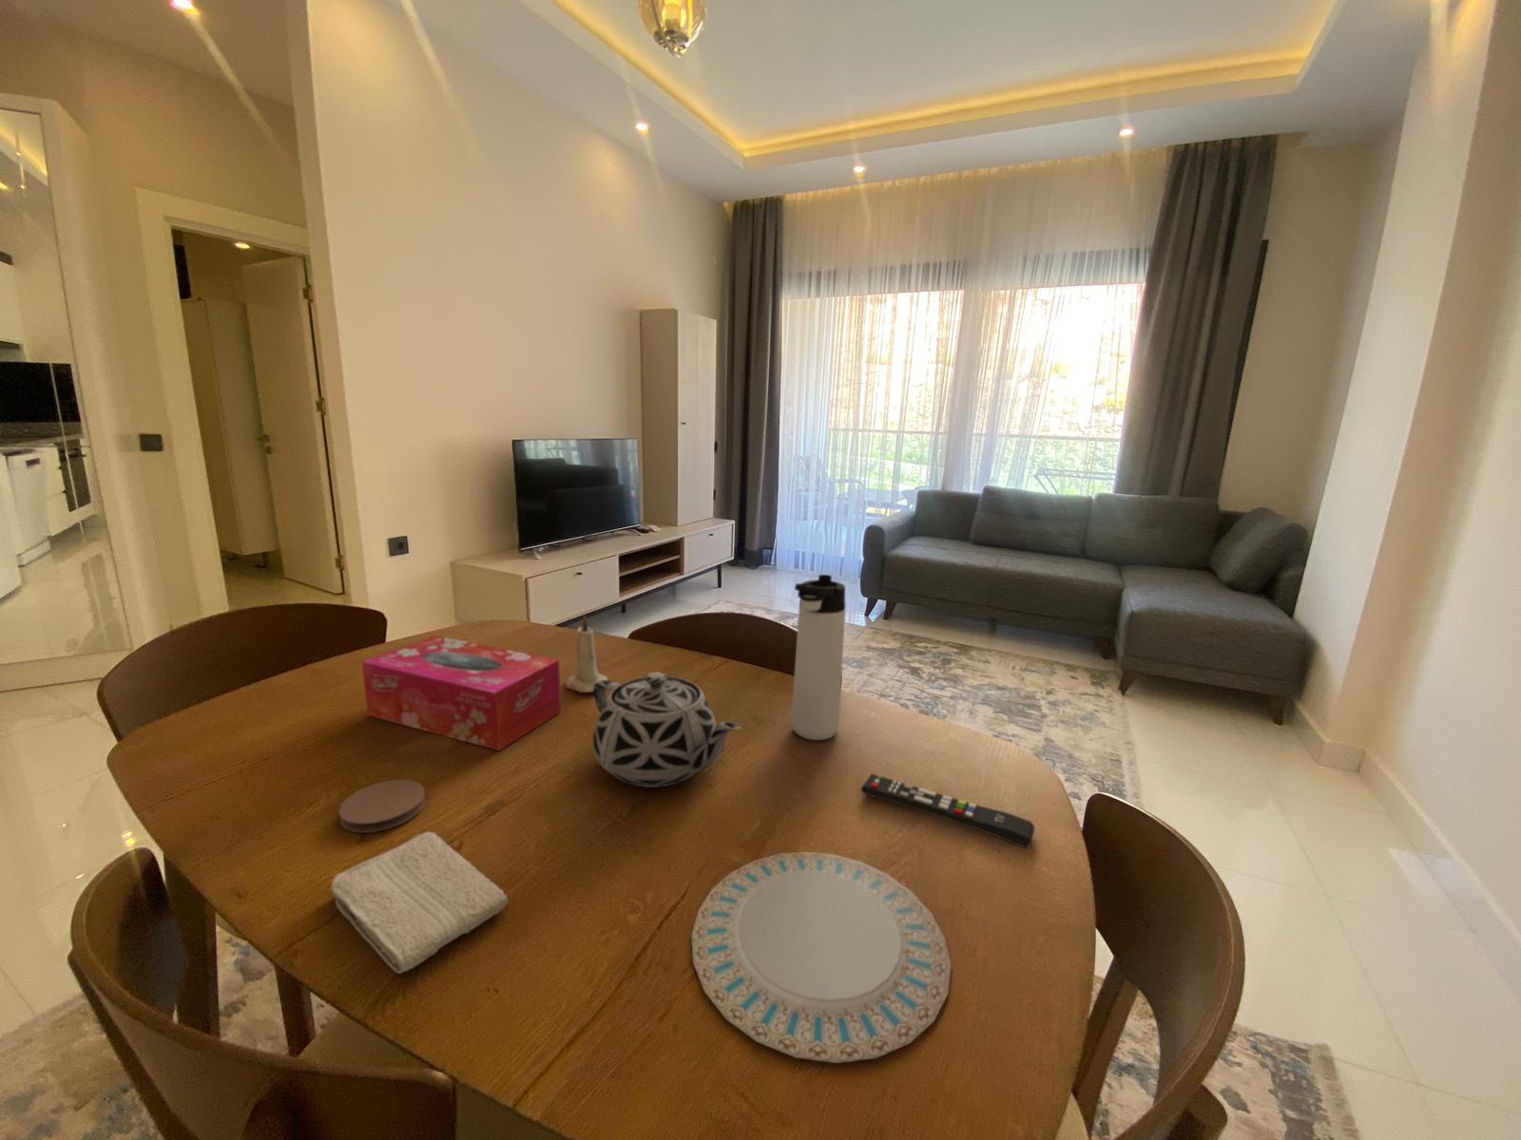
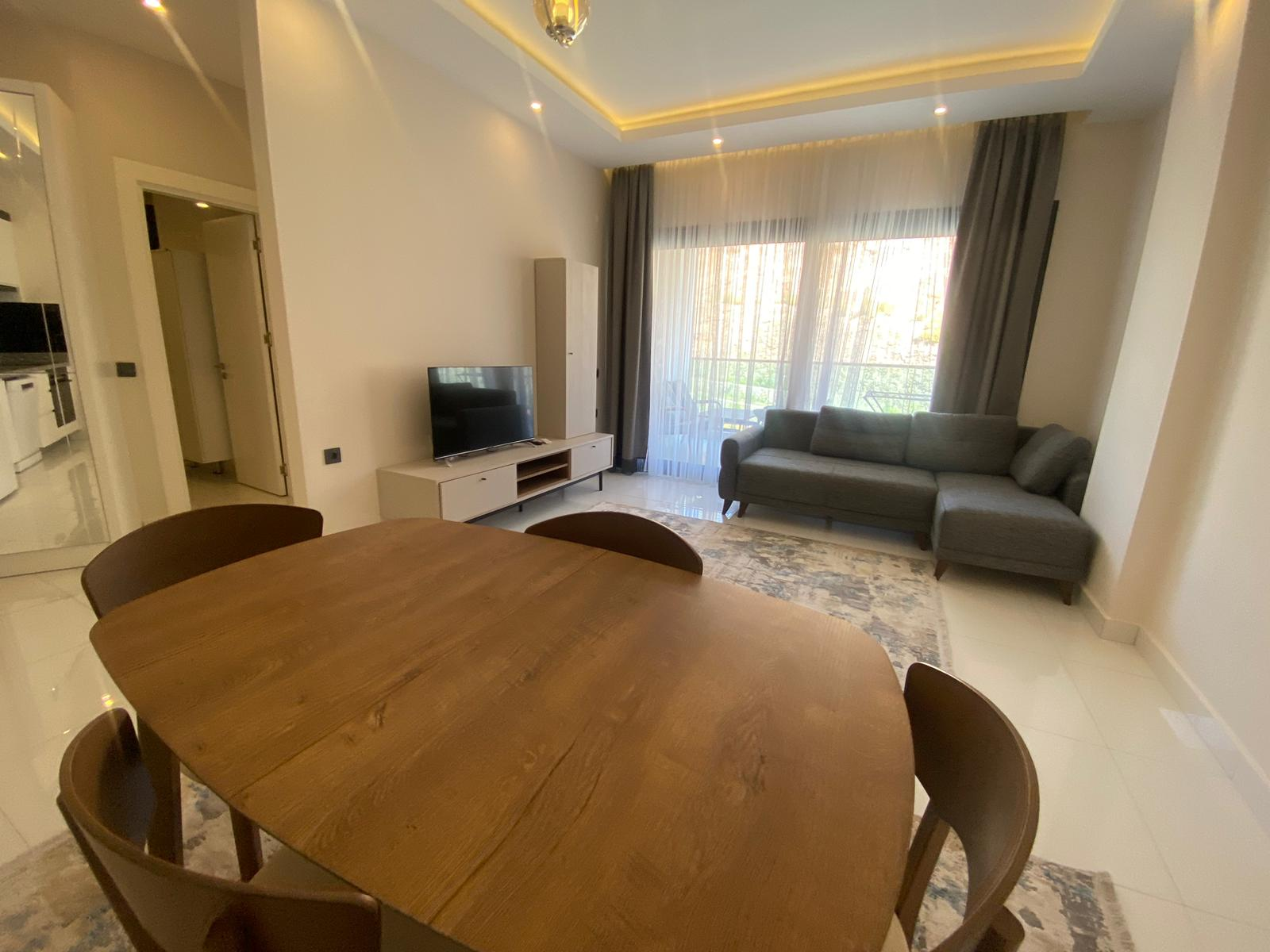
- teapot [592,671,741,788]
- coaster [339,780,426,835]
- washcloth [329,831,509,975]
- candle [564,613,608,693]
- tissue box [362,635,562,752]
- remote control [860,772,1035,849]
- thermos bottle [790,574,846,741]
- chinaware [690,851,952,1065]
